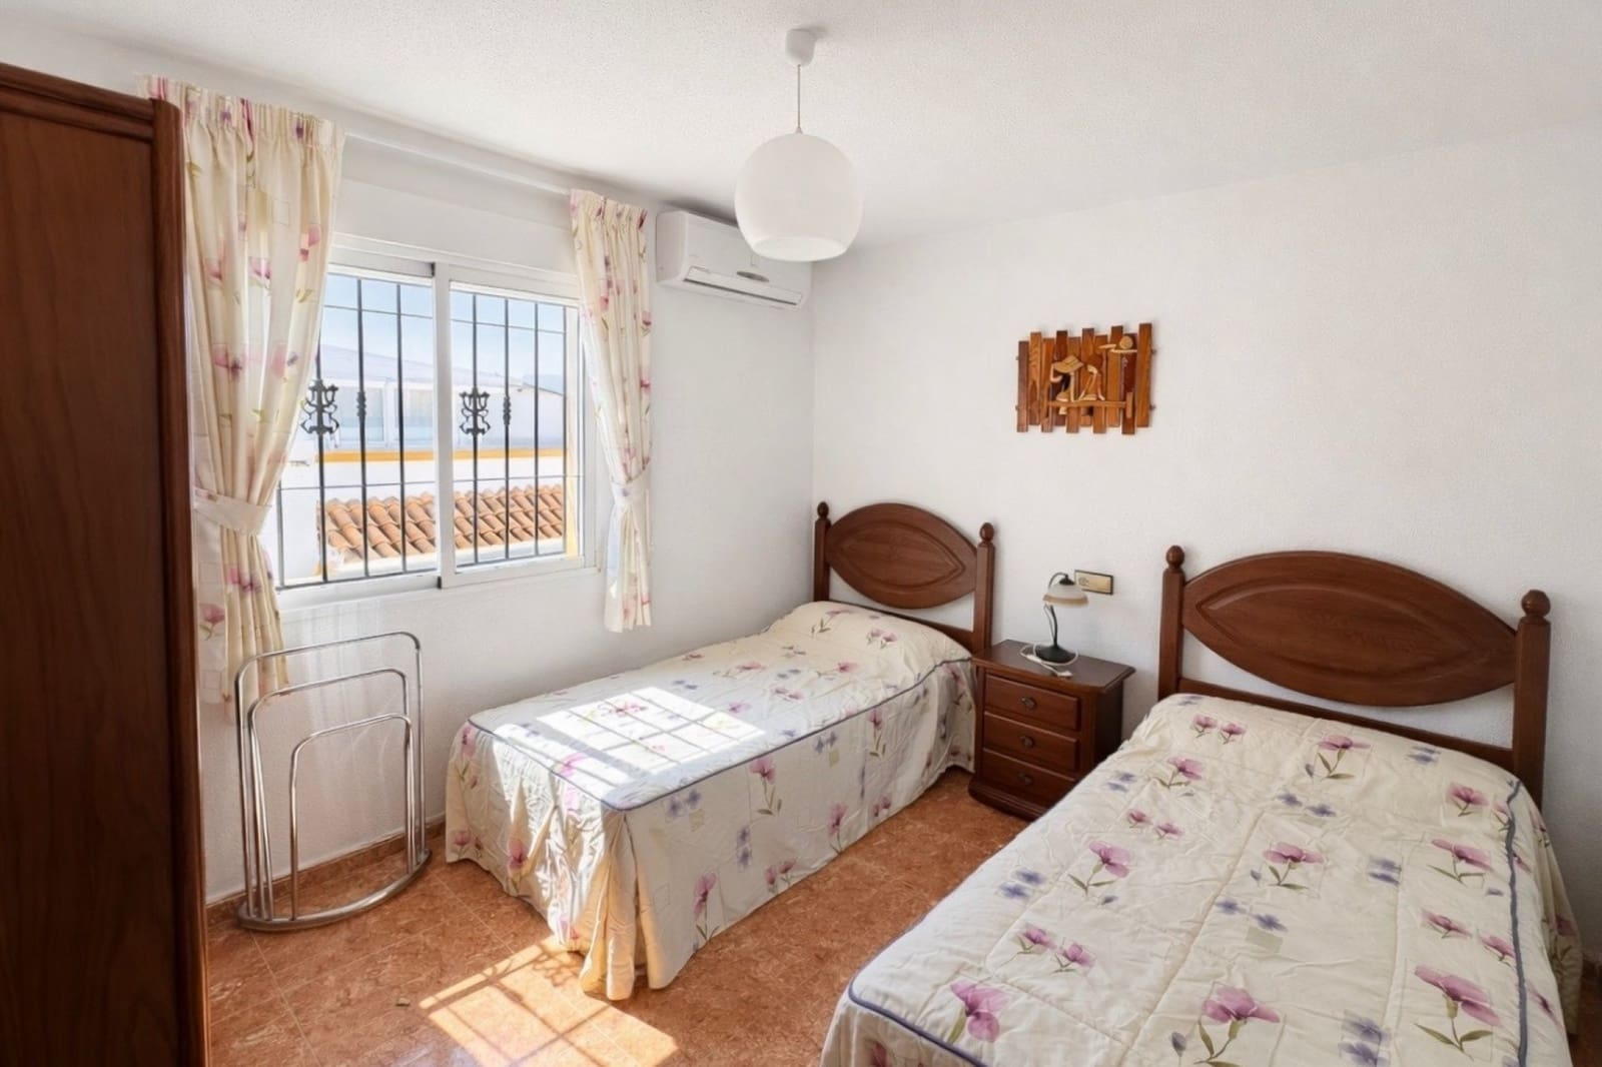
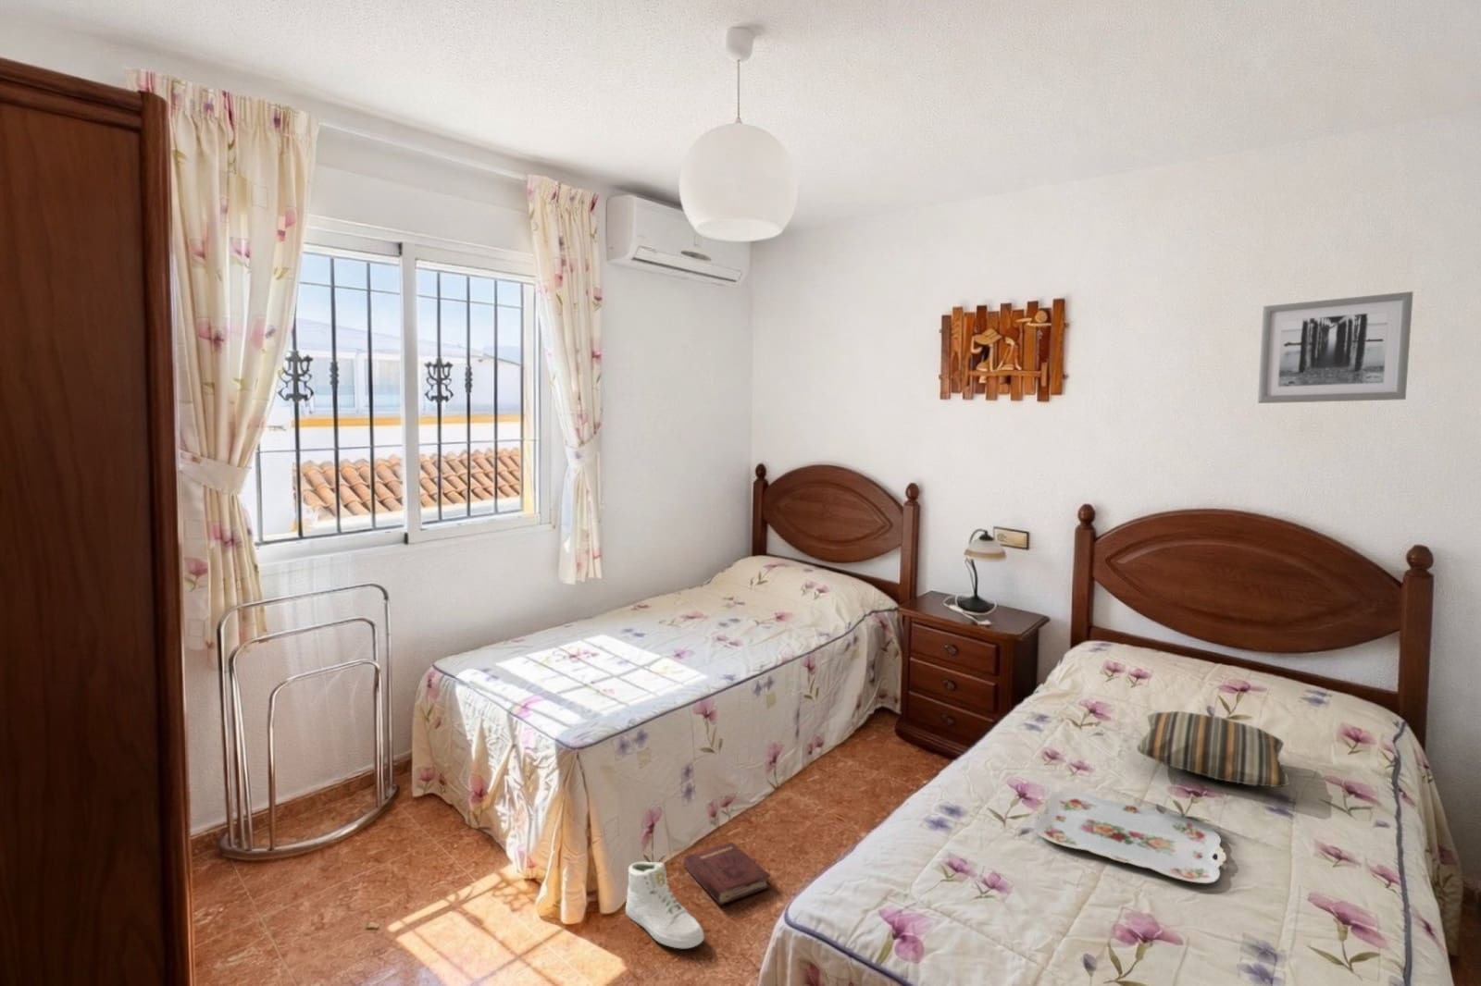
+ serving tray [1033,789,1228,885]
+ wall art [1257,291,1414,404]
+ pillow [1136,711,1292,788]
+ hardback book [683,841,772,906]
+ sneaker [624,862,705,949]
